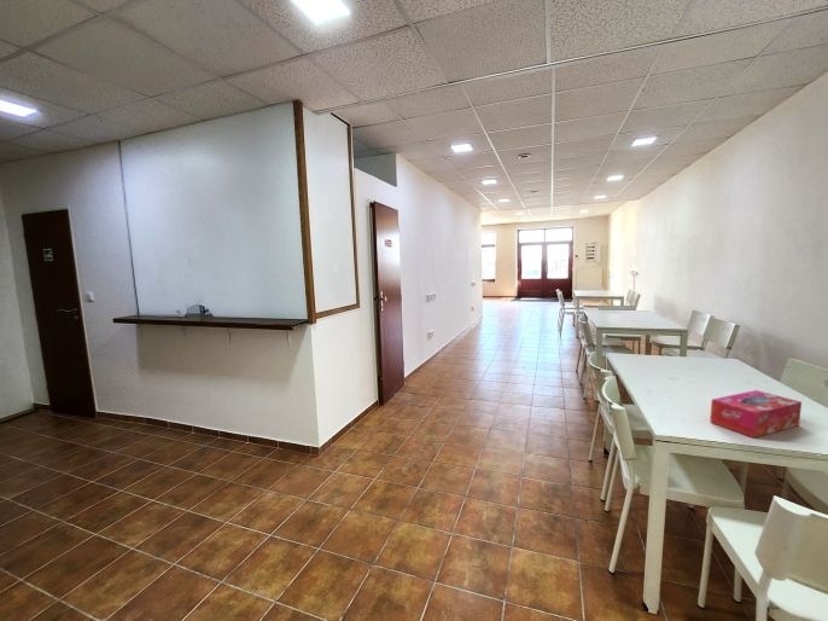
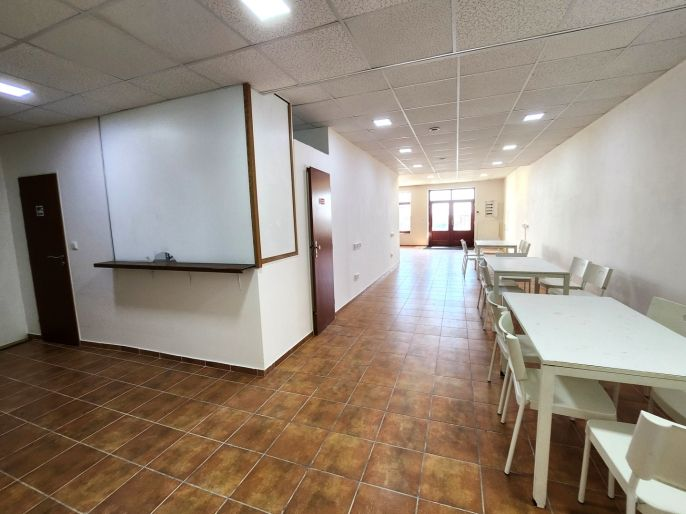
- tissue box [709,389,803,439]
